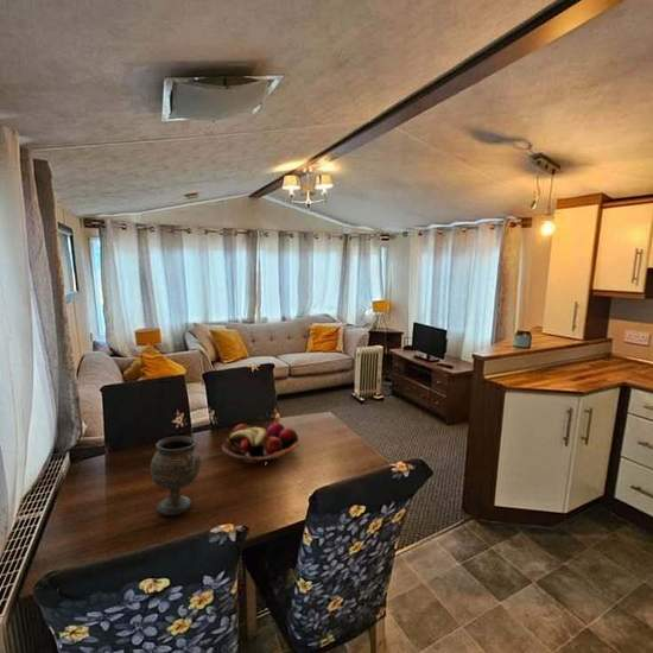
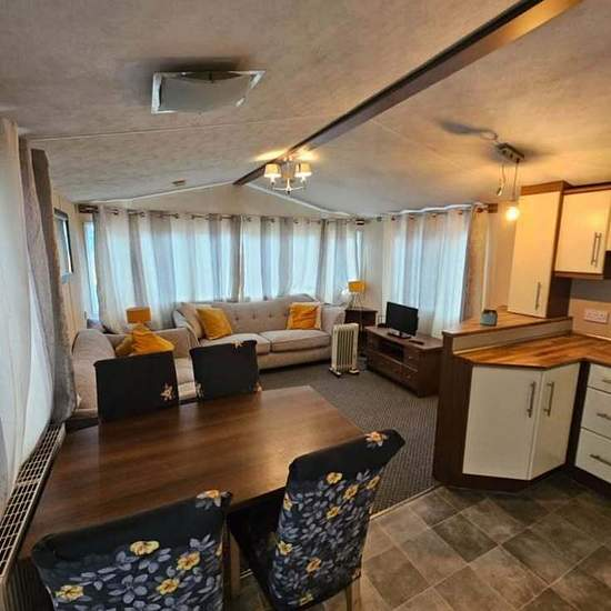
- goblet [150,436,202,516]
- fruit basket [221,423,300,465]
